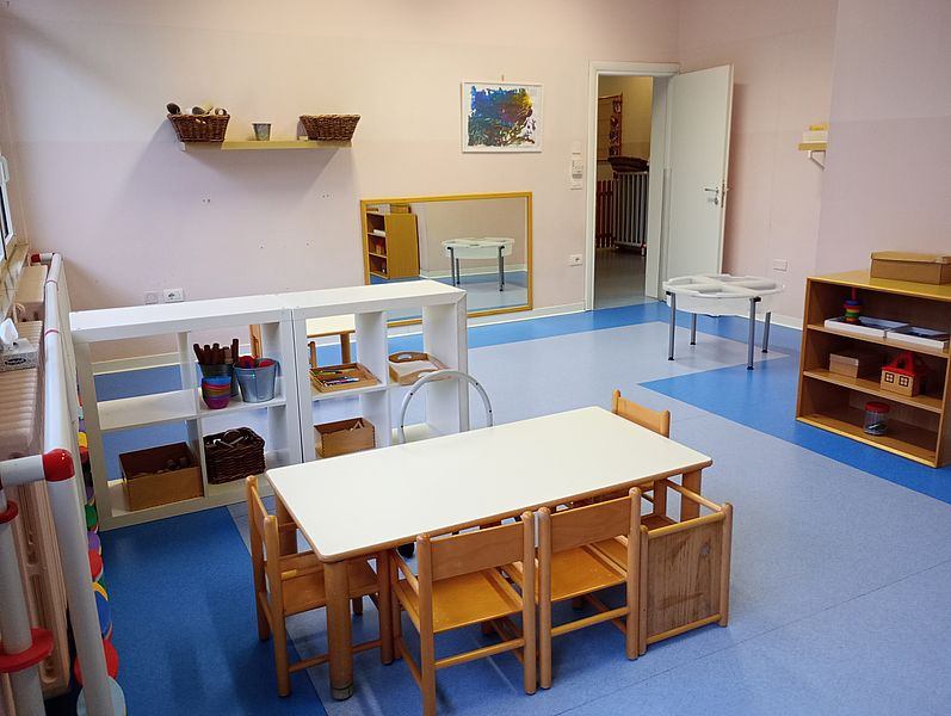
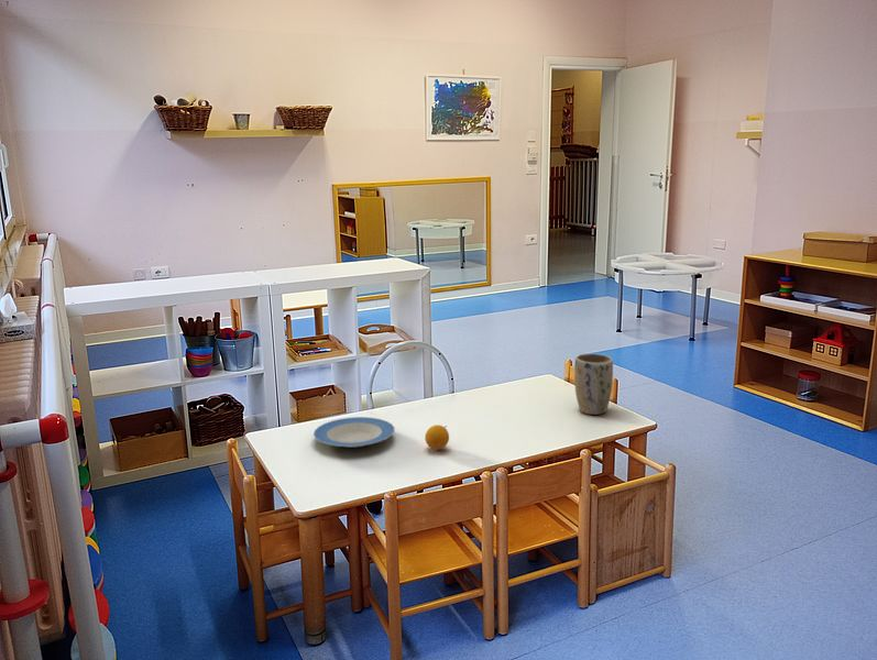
+ plate [313,416,396,449]
+ fruit [424,424,450,451]
+ plant pot [573,352,614,416]
